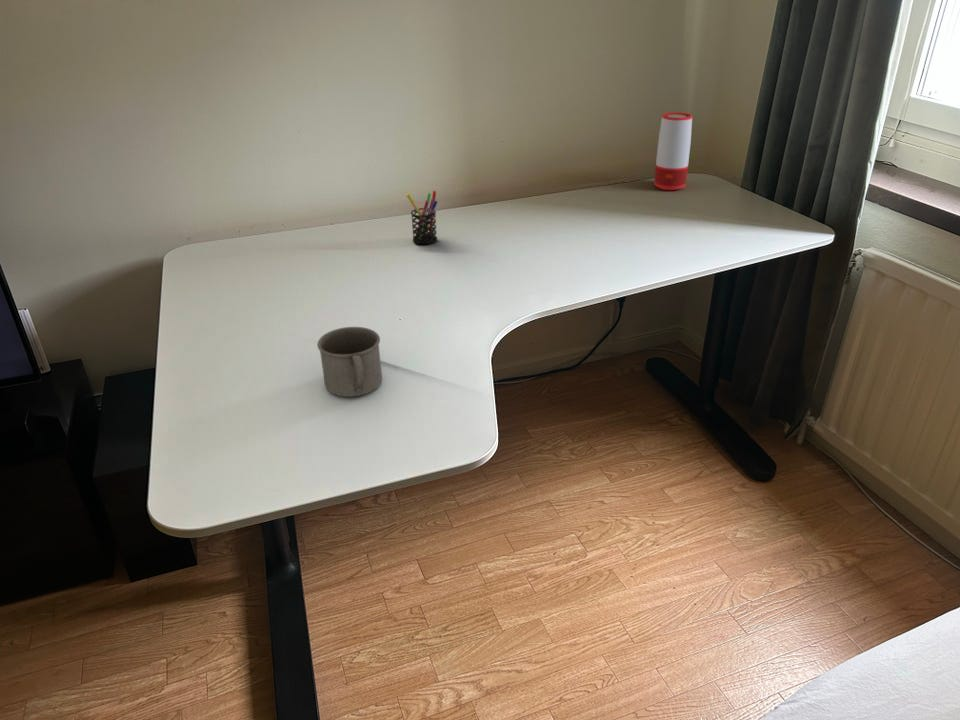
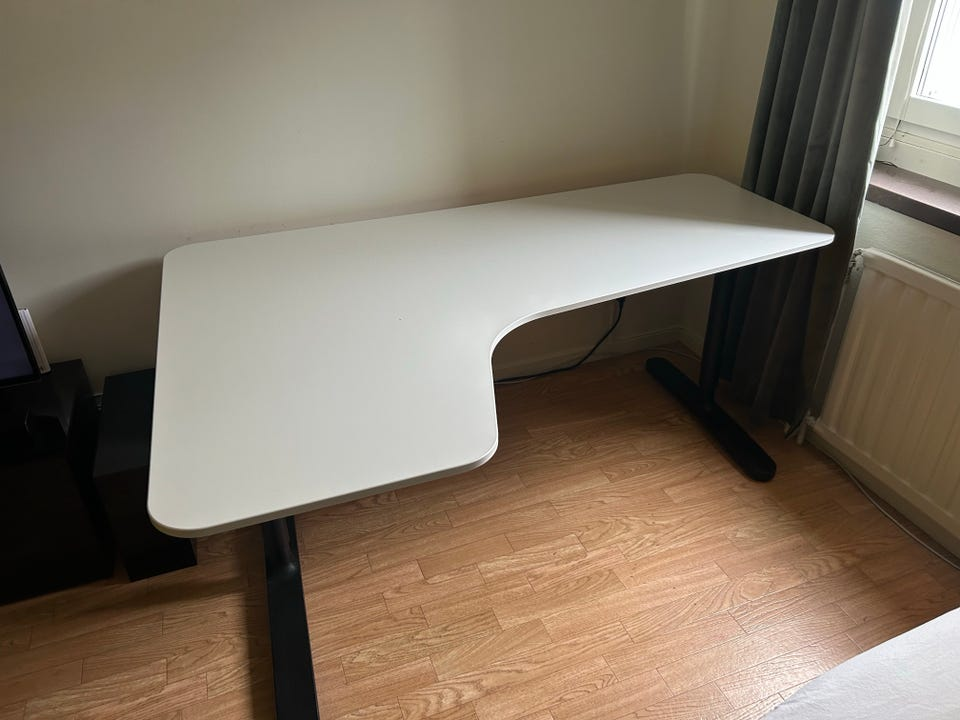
- pen holder [405,190,438,245]
- mug [316,326,383,398]
- speaker [653,111,693,191]
